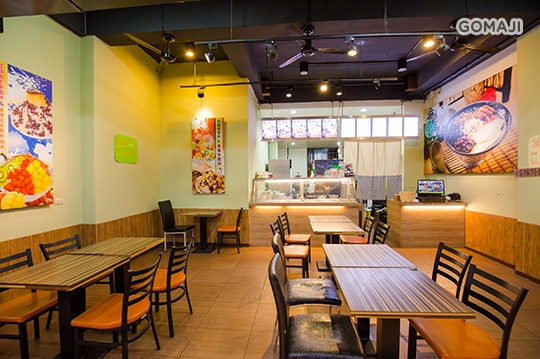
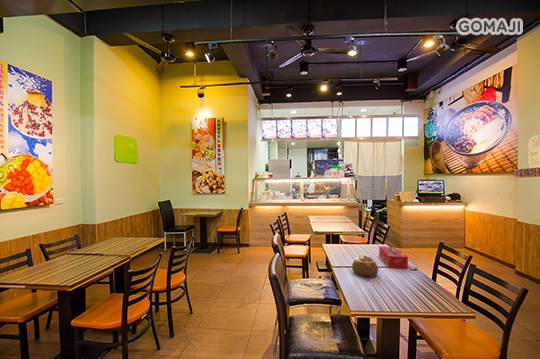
+ teapot [351,254,379,278]
+ tissue box [378,245,409,270]
